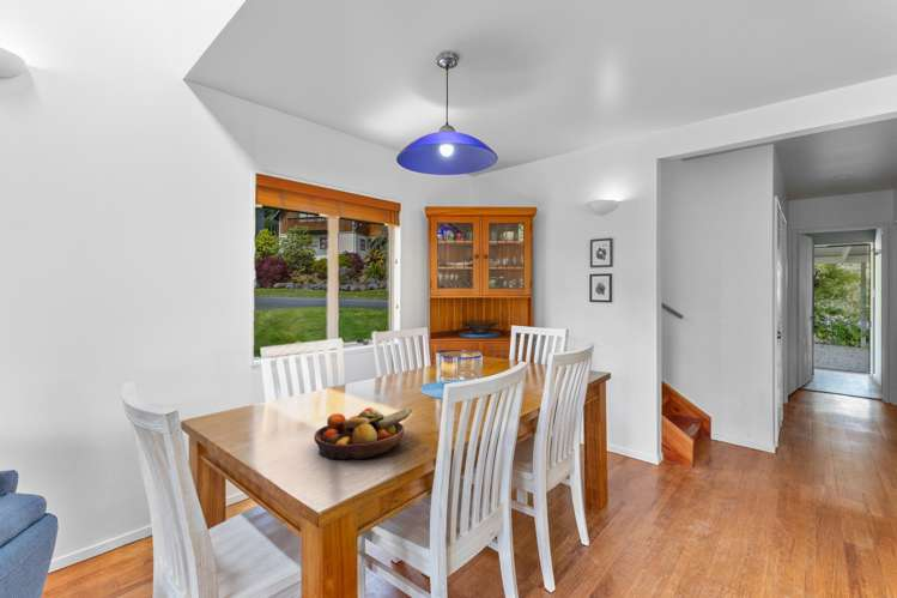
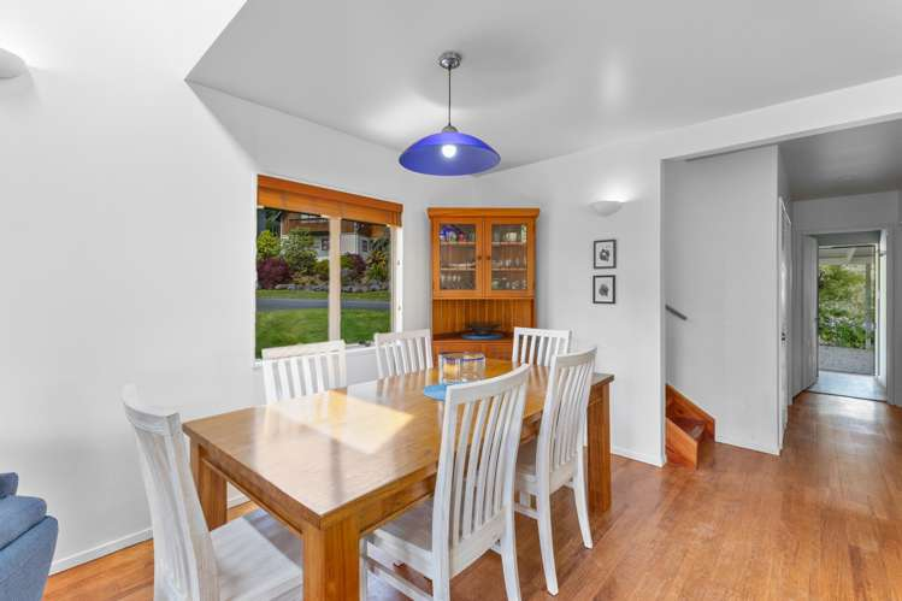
- fruit bowl [313,406,413,460]
